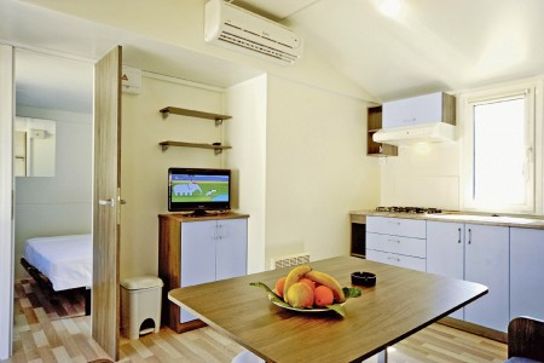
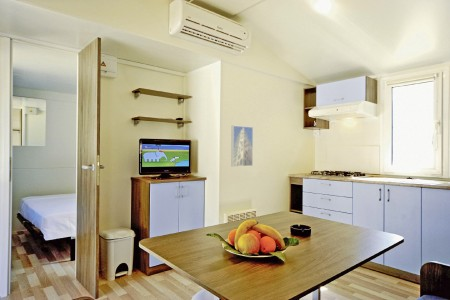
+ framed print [230,125,254,168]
